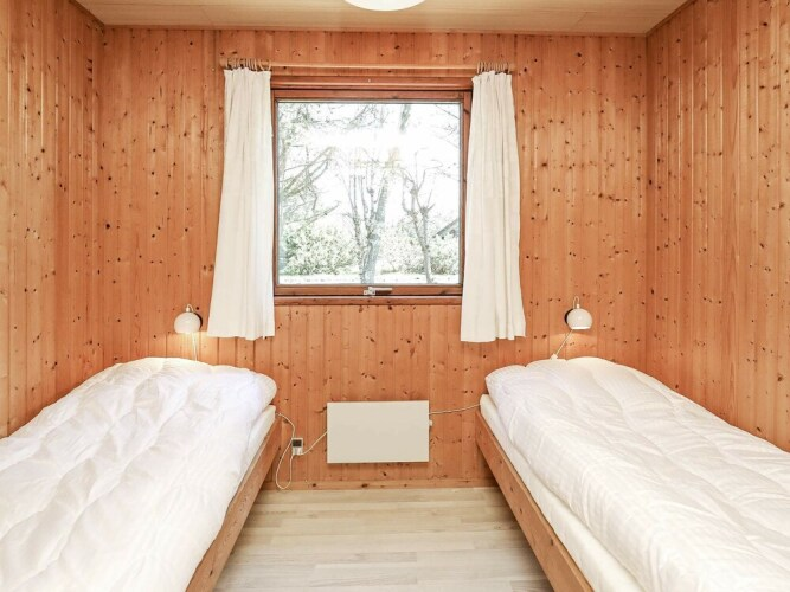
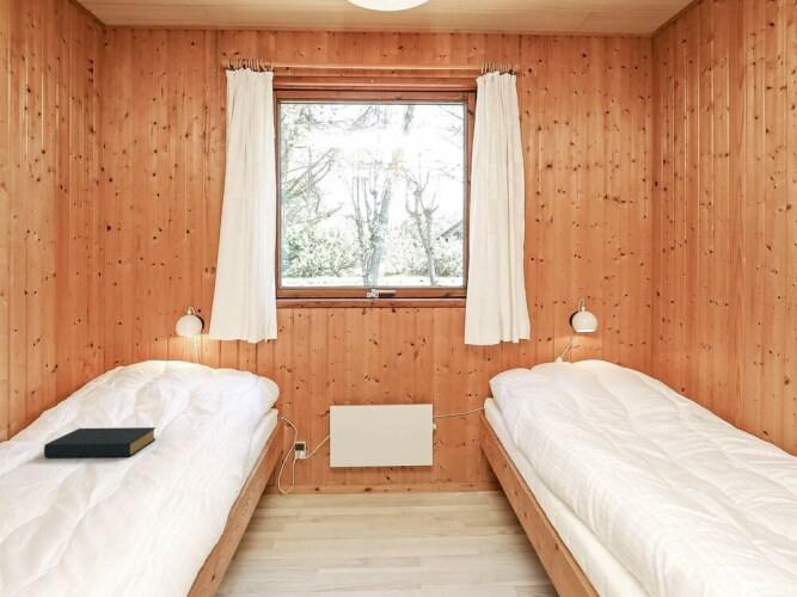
+ hardback book [43,426,158,458]
